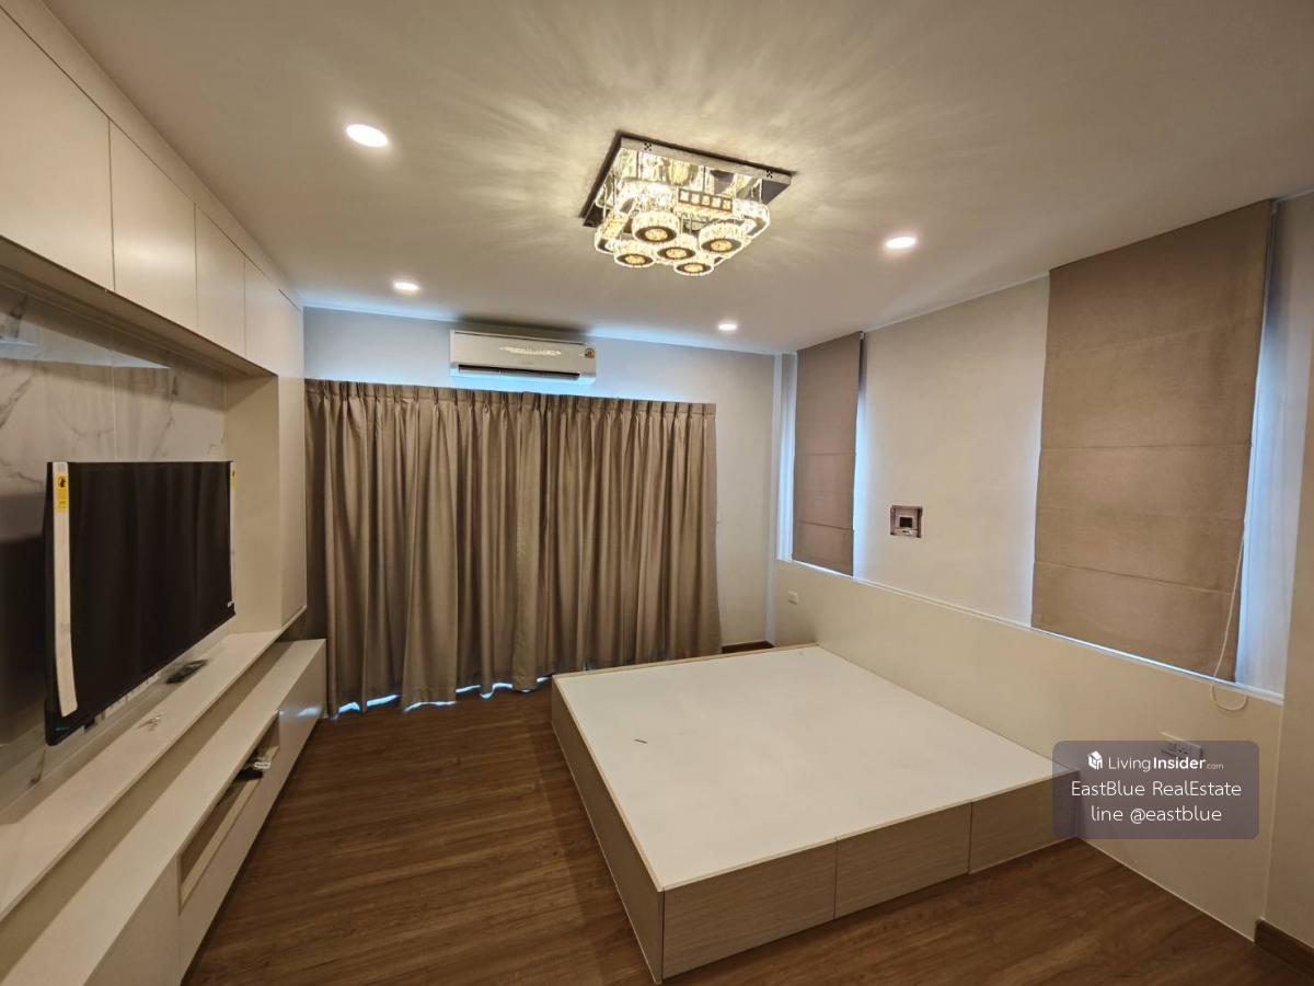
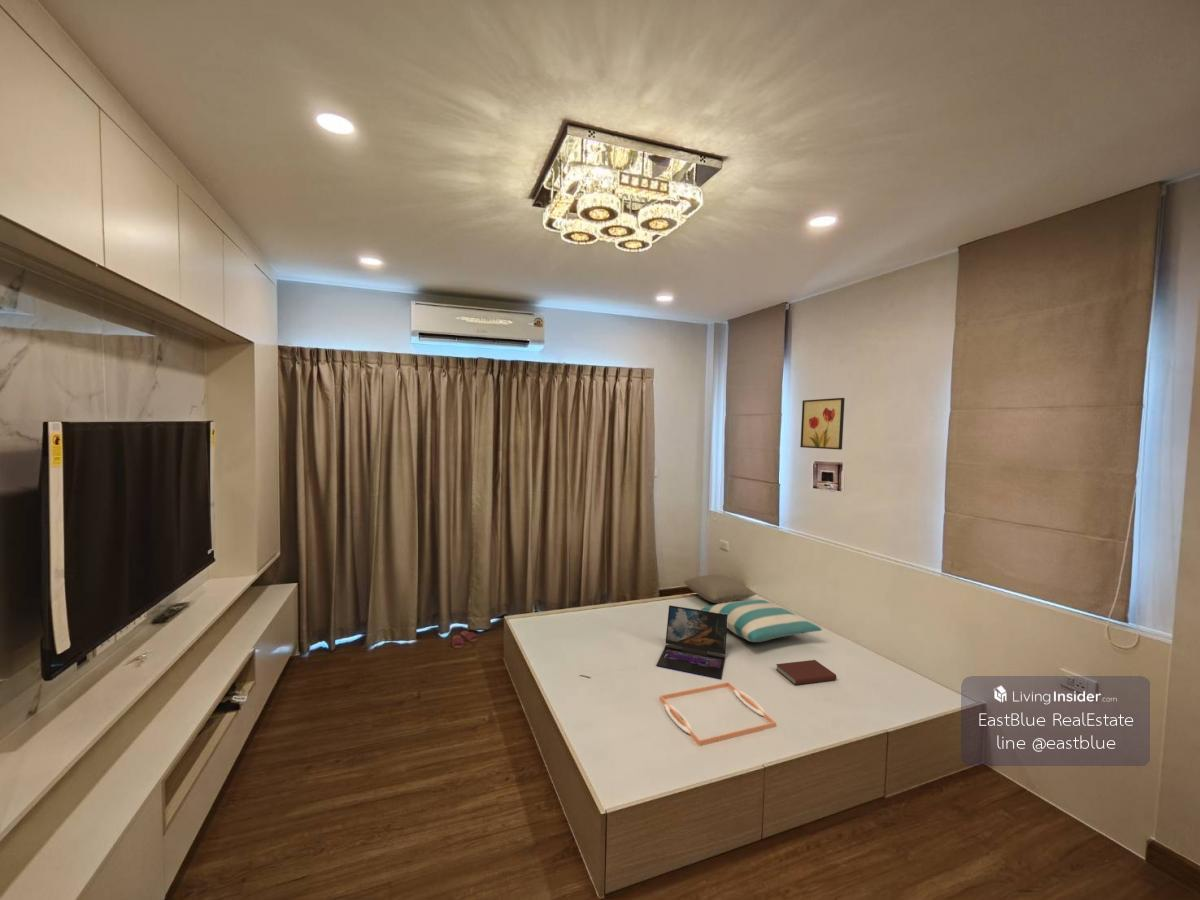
+ book [775,659,838,686]
+ serving tray [659,681,777,747]
+ pillow [700,598,823,643]
+ slippers [451,630,479,649]
+ wall art [799,397,846,451]
+ pillow [682,574,757,604]
+ laptop [655,604,728,680]
